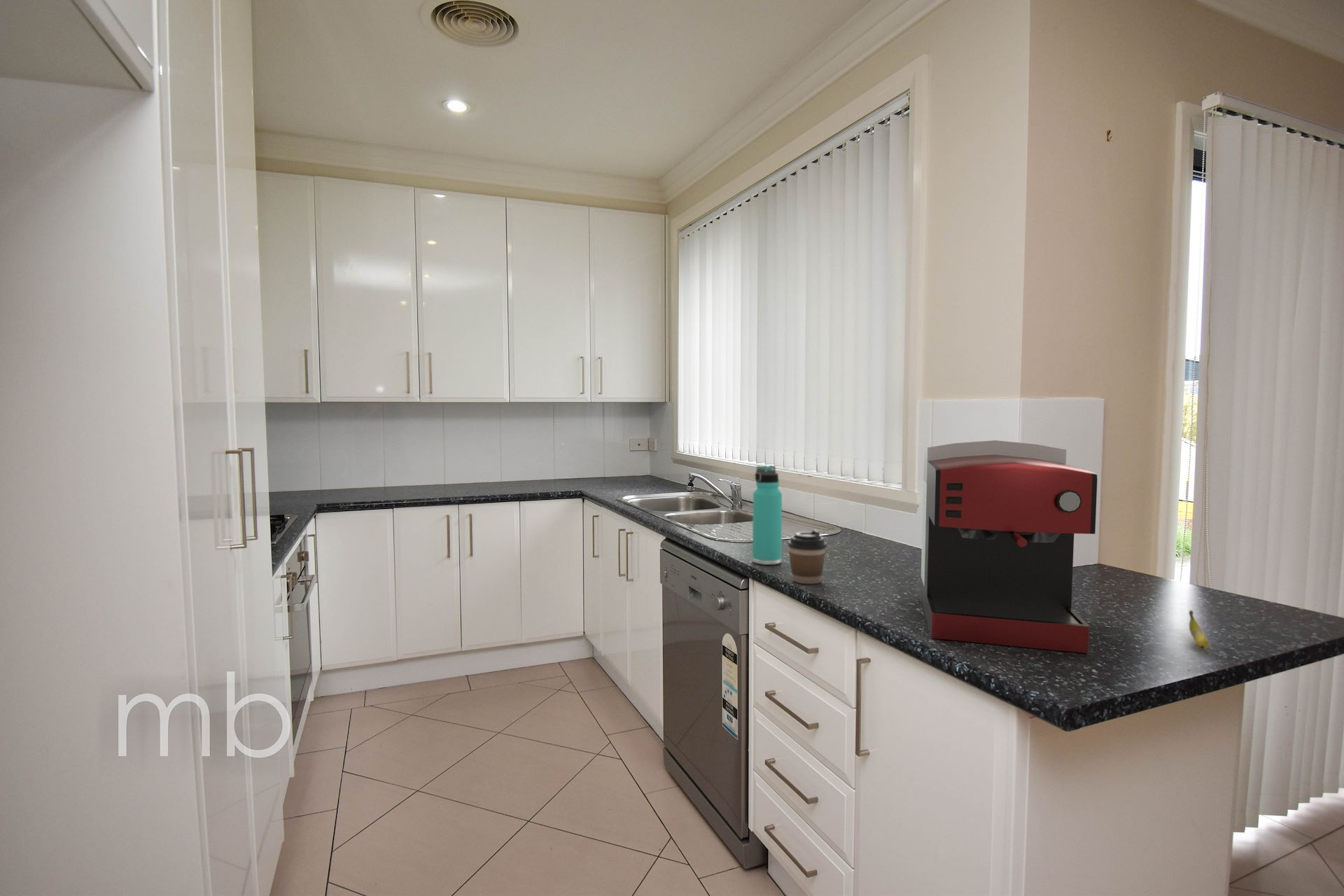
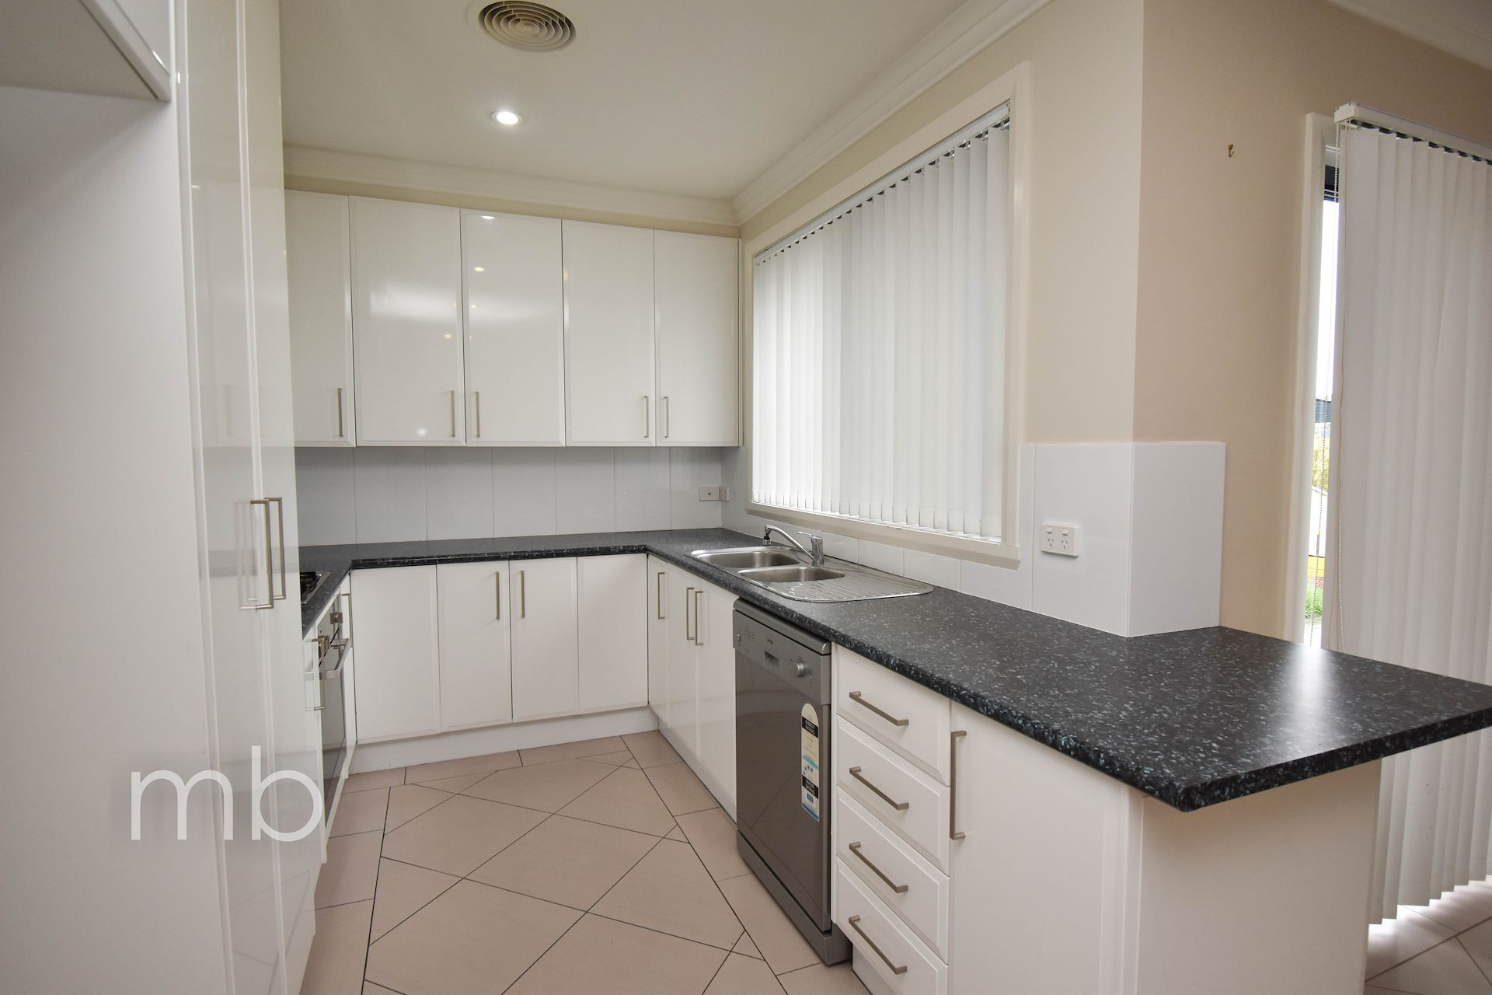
- thermos bottle [752,465,783,566]
- fruit [1189,609,1210,650]
- coffee maker [920,440,1098,654]
- coffee cup [787,529,827,584]
